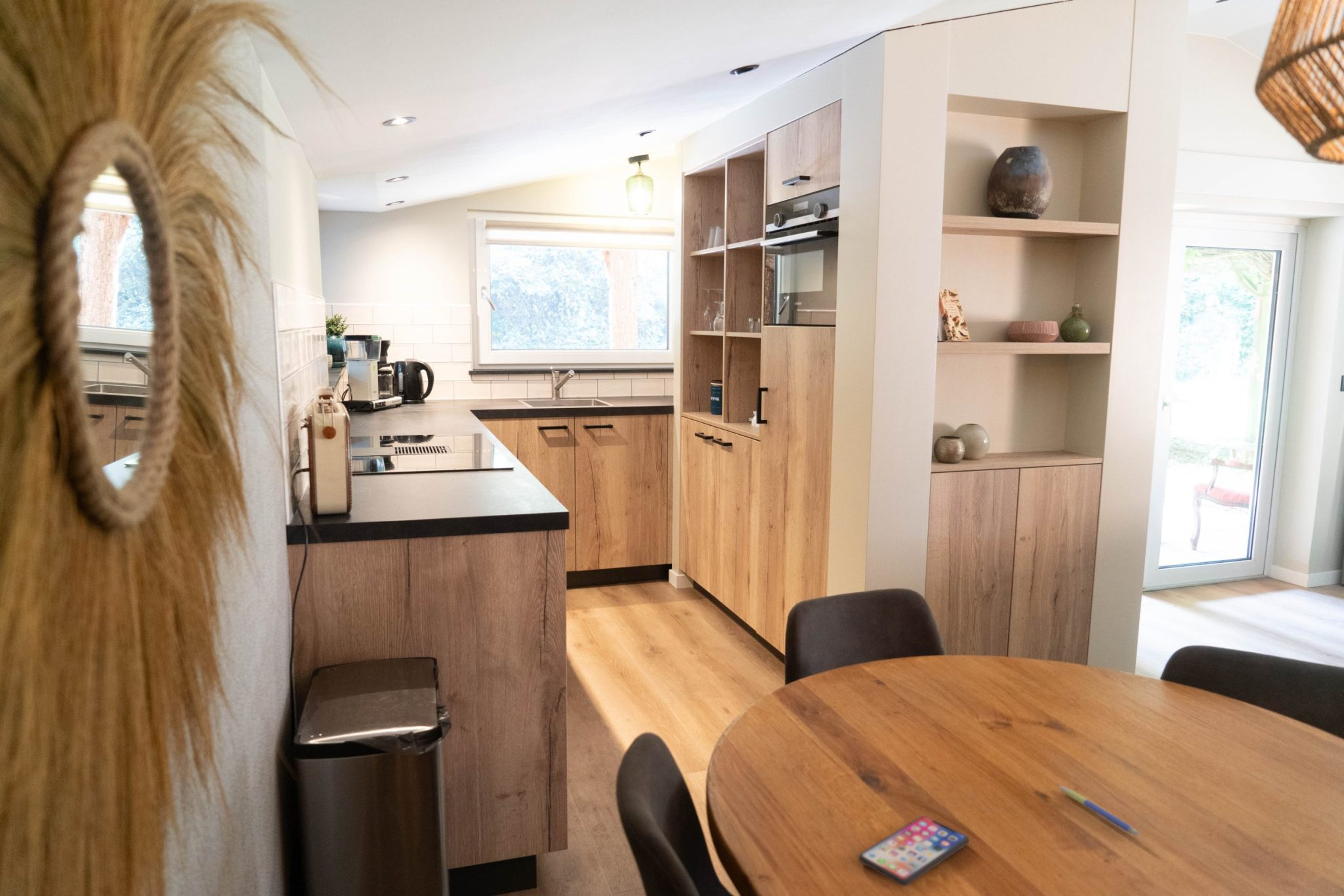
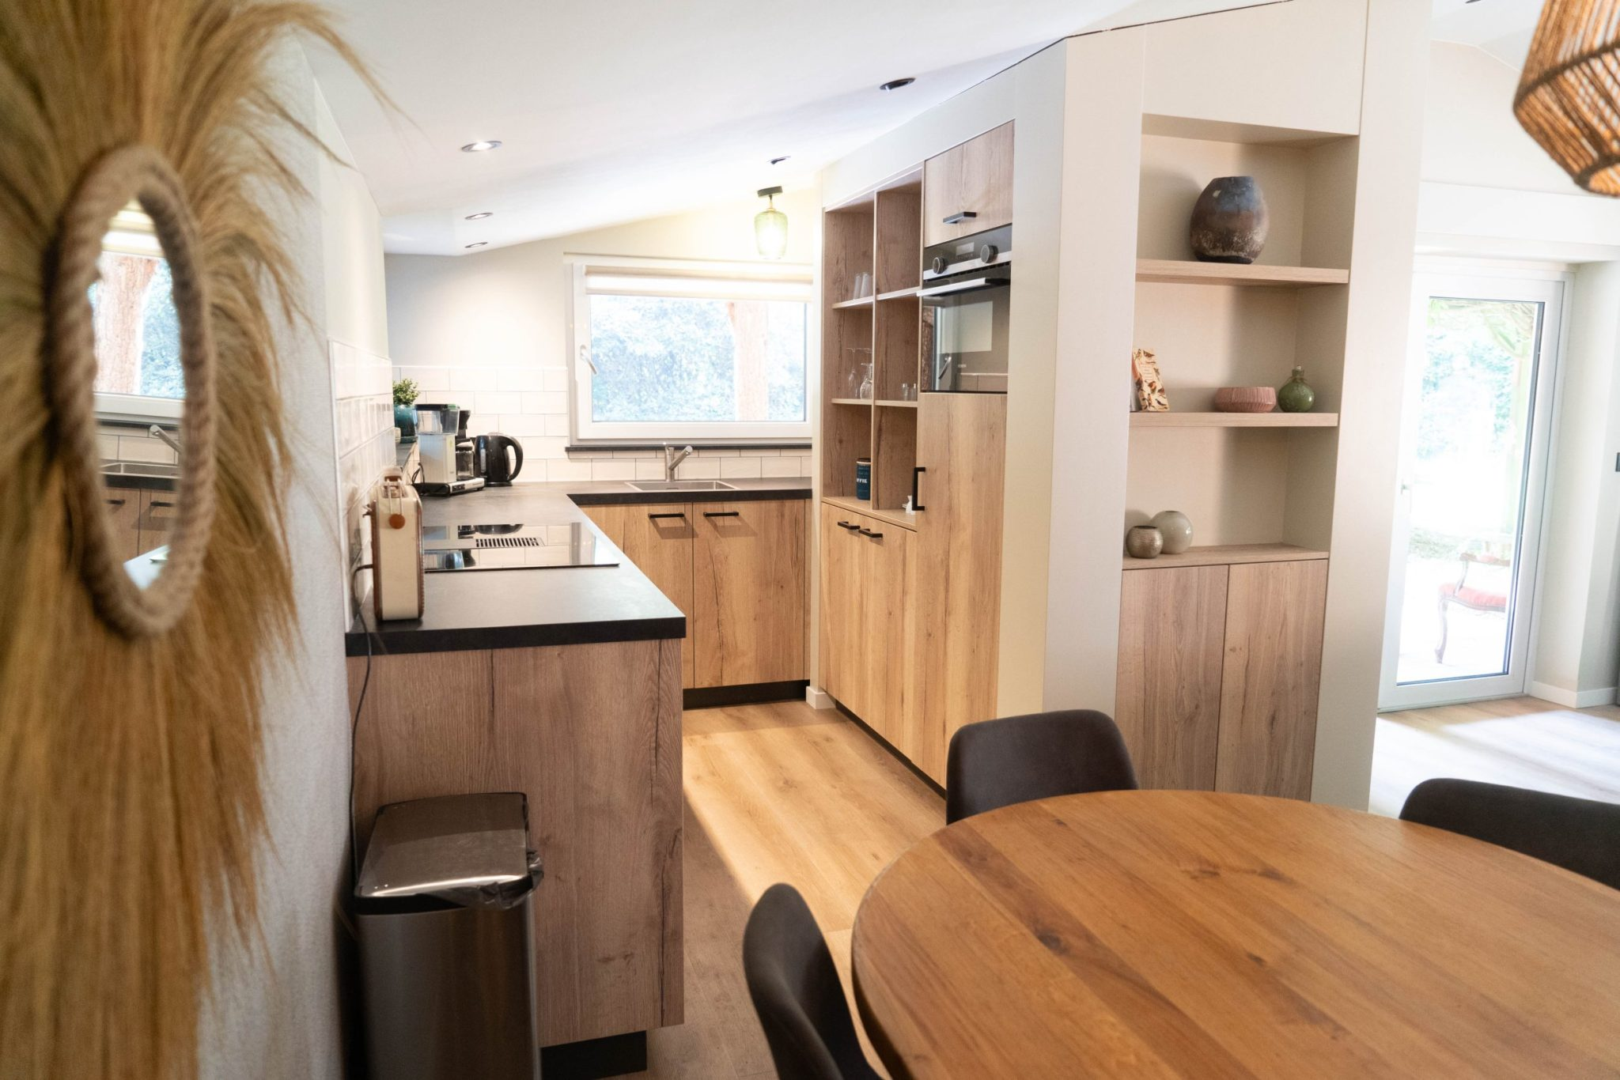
- pen [1059,785,1139,837]
- smartphone [858,815,970,887]
